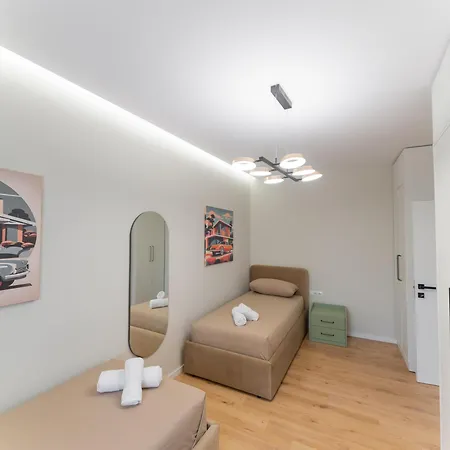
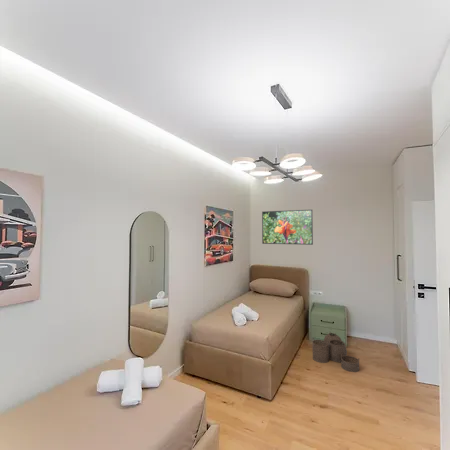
+ woven basket [311,331,360,373]
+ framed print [261,209,314,246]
